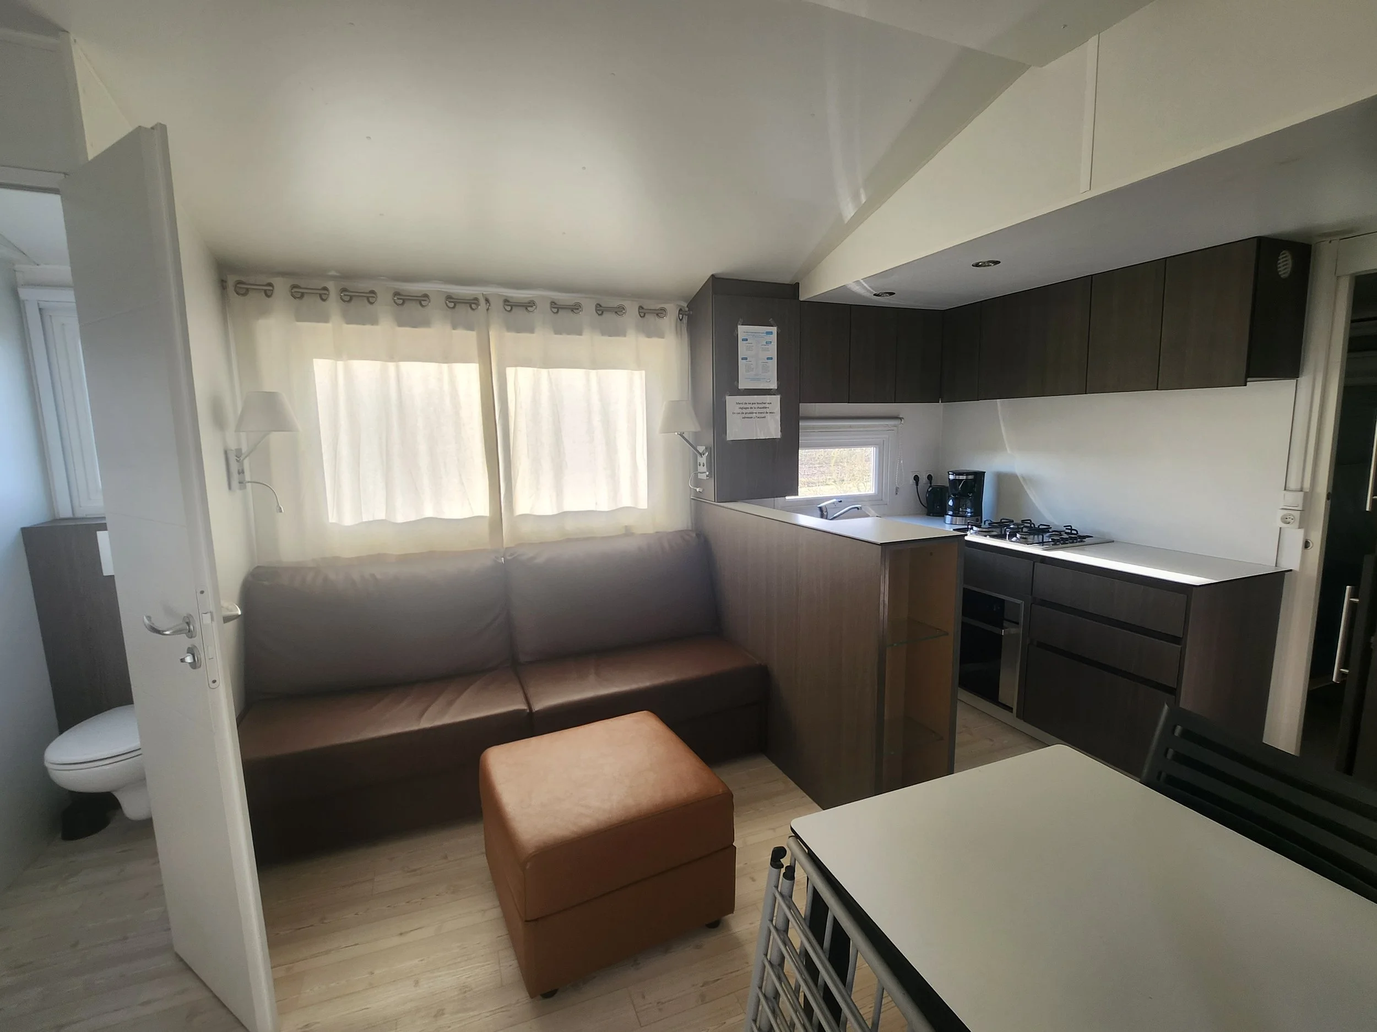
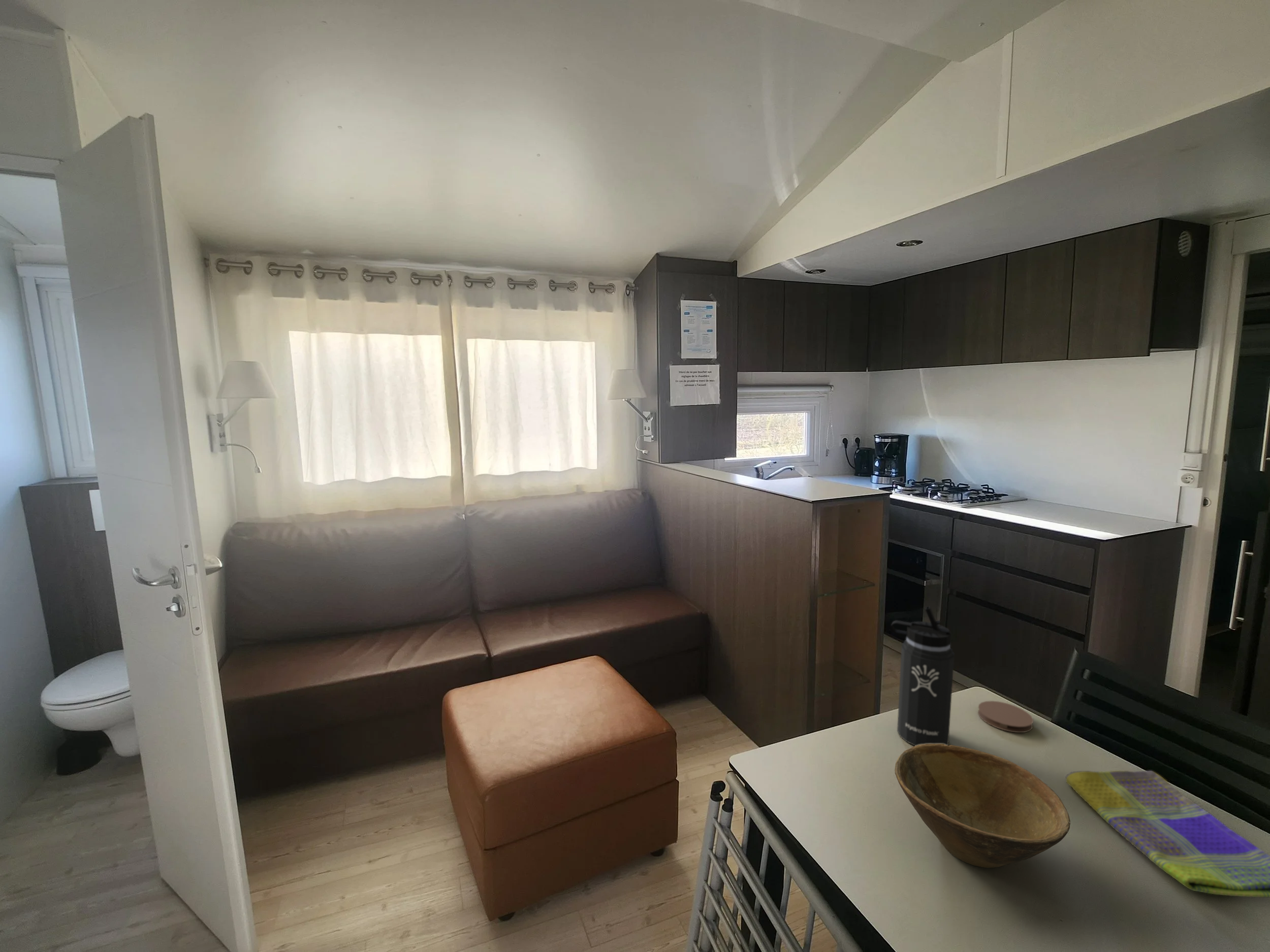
+ dish towel [1065,770,1270,898]
+ bowl [894,744,1071,868]
+ coaster [977,700,1034,733]
+ thermos bottle [890,606,955,746]
